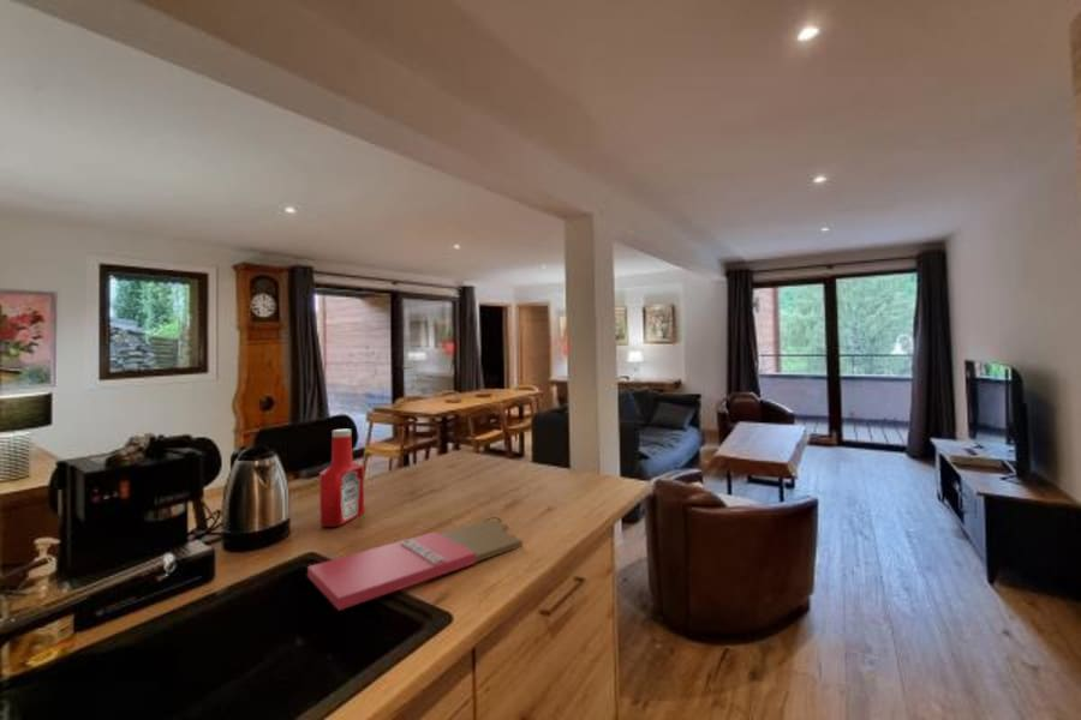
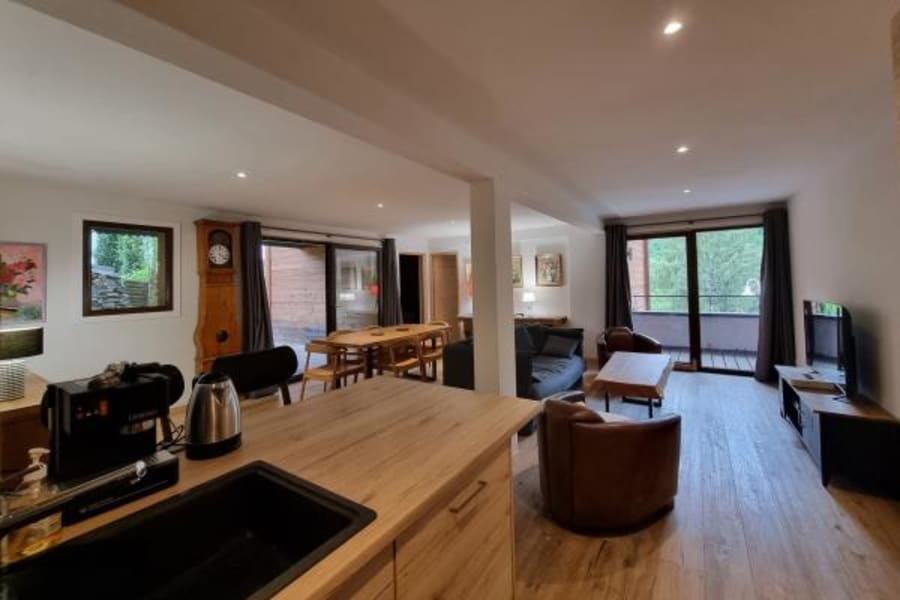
- soap bottle [318,428,365,528]
- cutting board [306,516,524,612]
